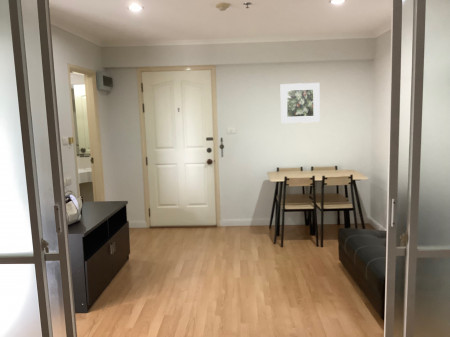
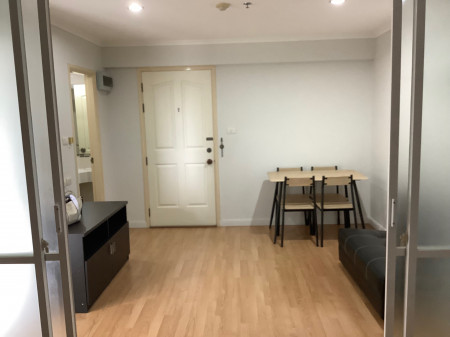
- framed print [280,82,321,124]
